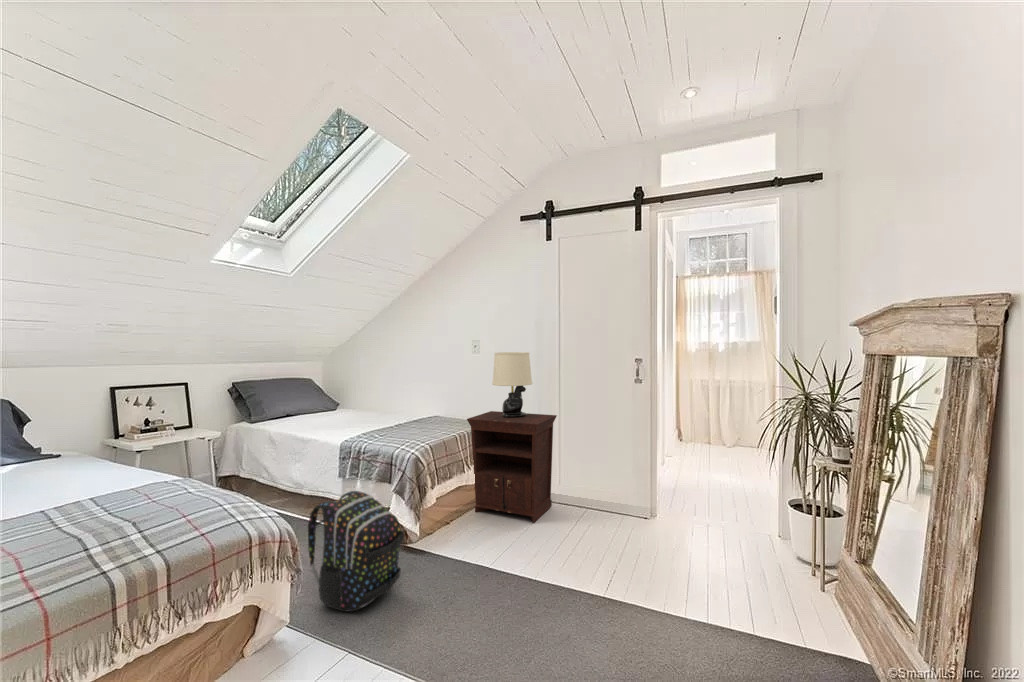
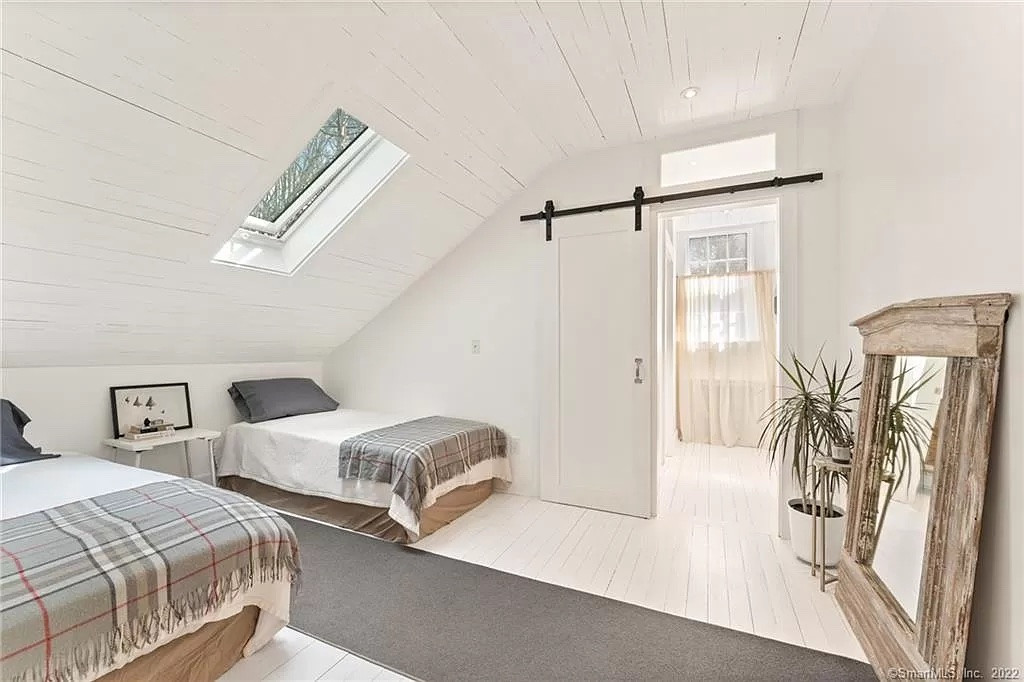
- nightstand [466,410,558,525]
- backpack [307,490,405,613]
- table lamp [491,351,533,417]
